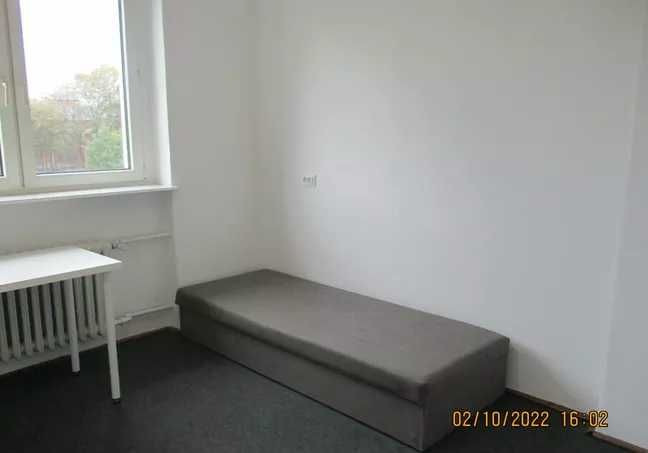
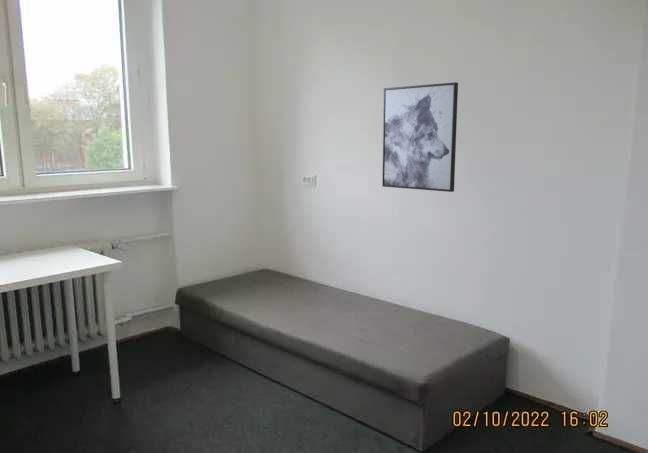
+ wall art [381,81,459,193]
